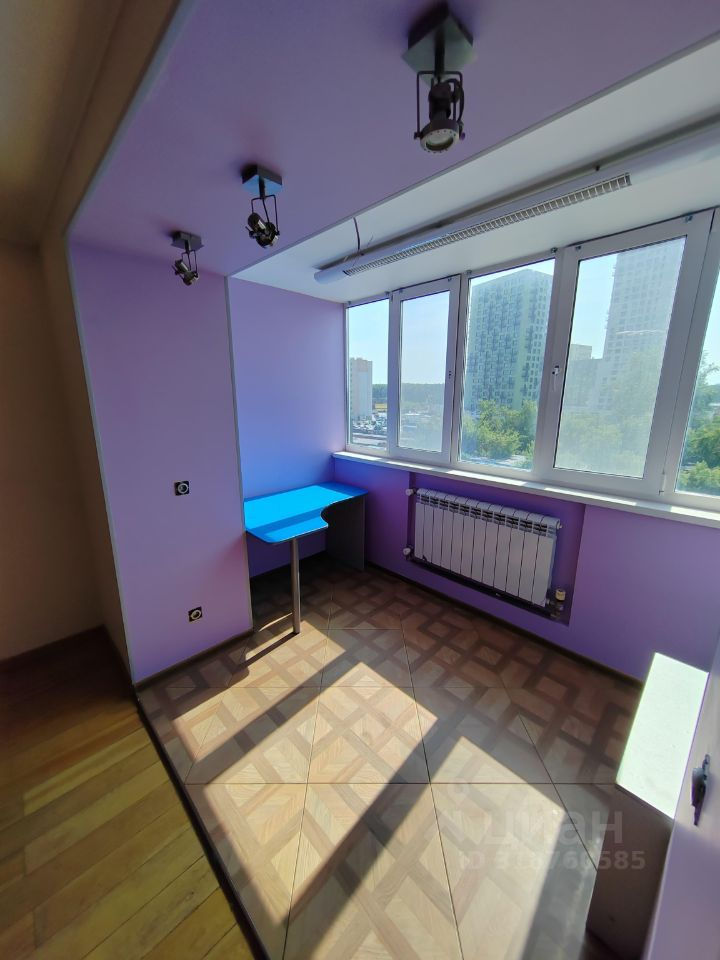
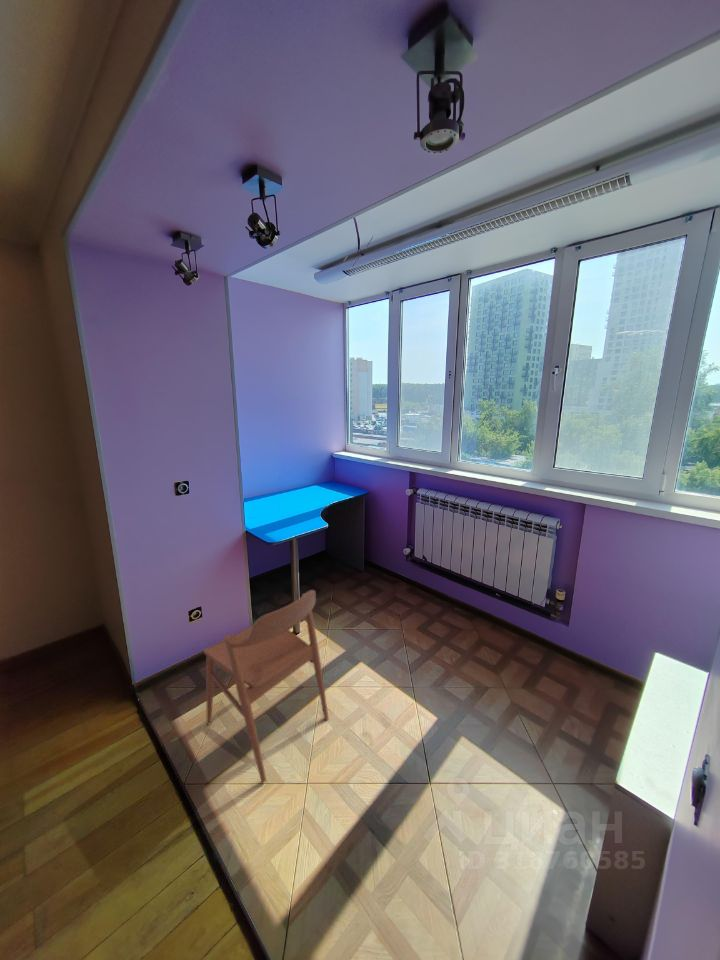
+ chair [203,589,330,784]
